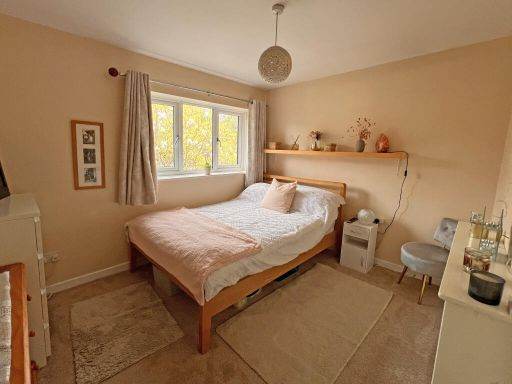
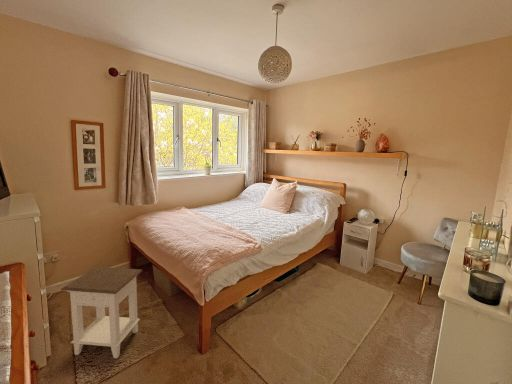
+ nightstand [60,266,143,359]
